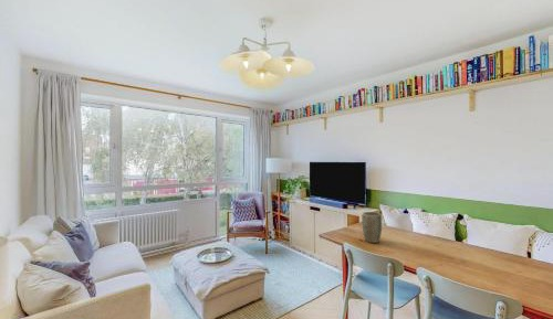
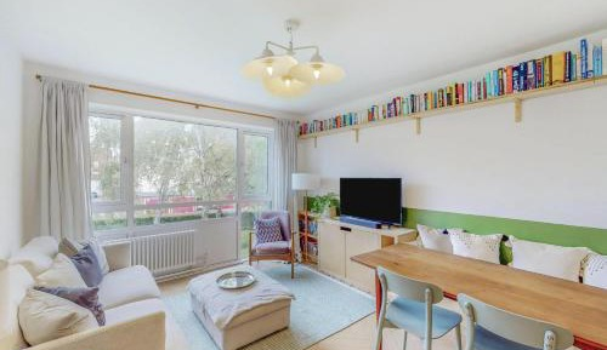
- plant pot [361,211,383,244]
